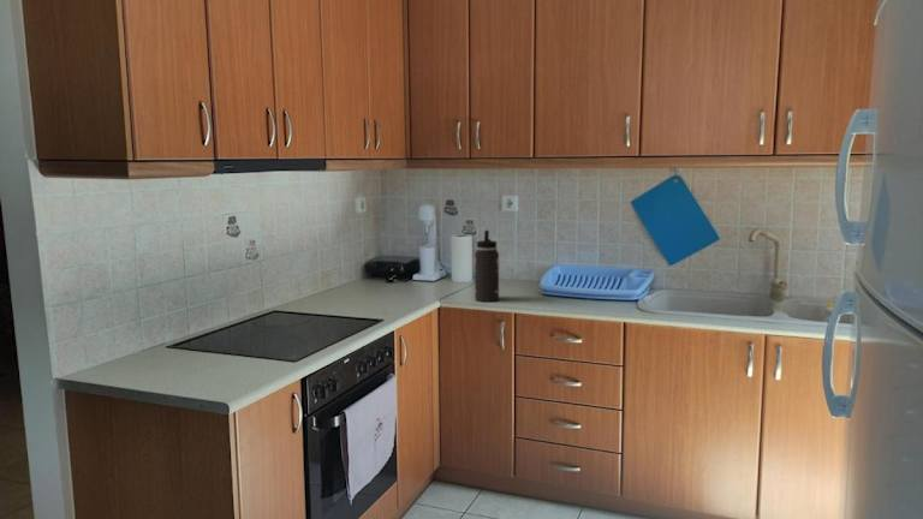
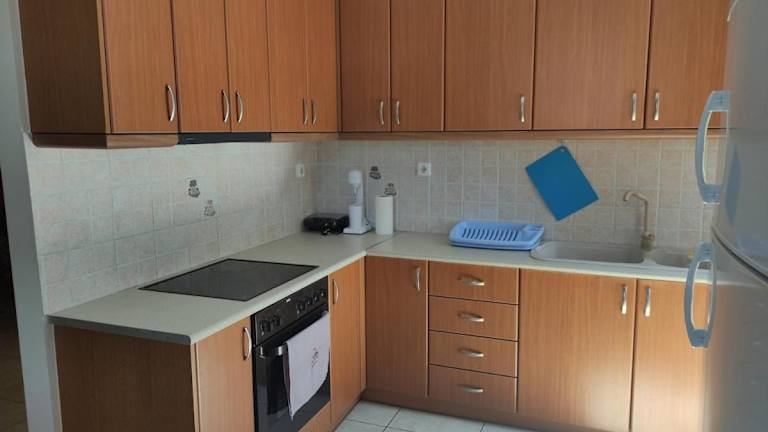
- thermos bottle [474,229,500,303]
